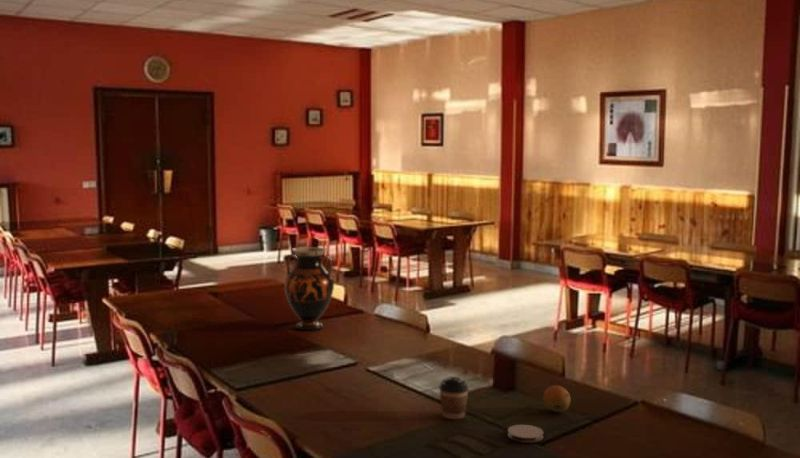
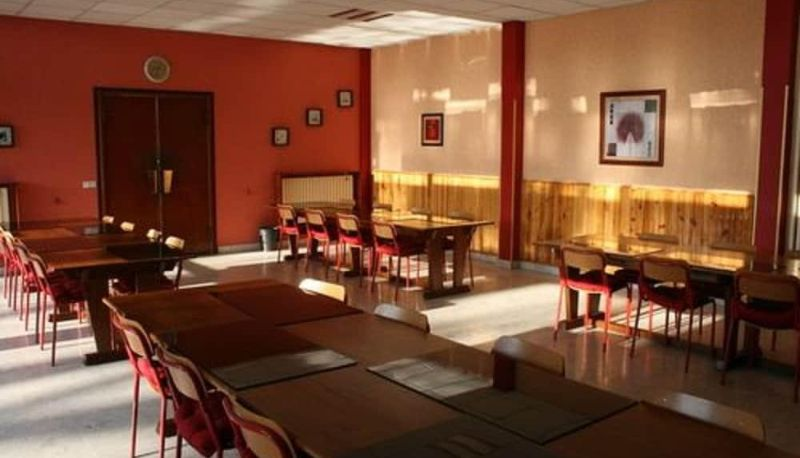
- coaster [507,424,545,444]
- vase [283,246,335,331]
- fruit [542,385,571,413]
- coffee cup [438,376,470,420]
